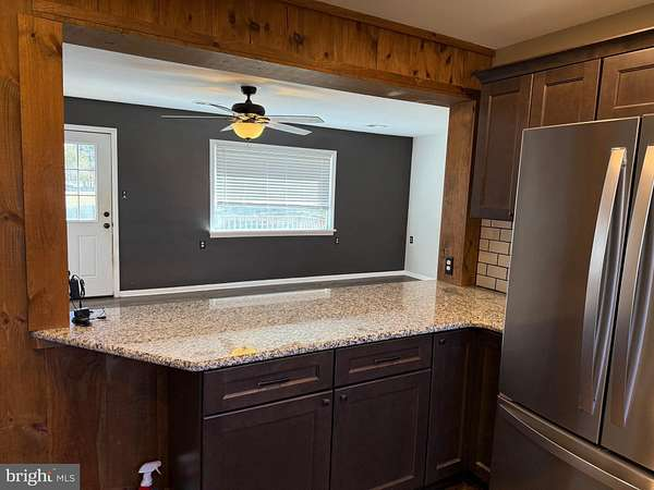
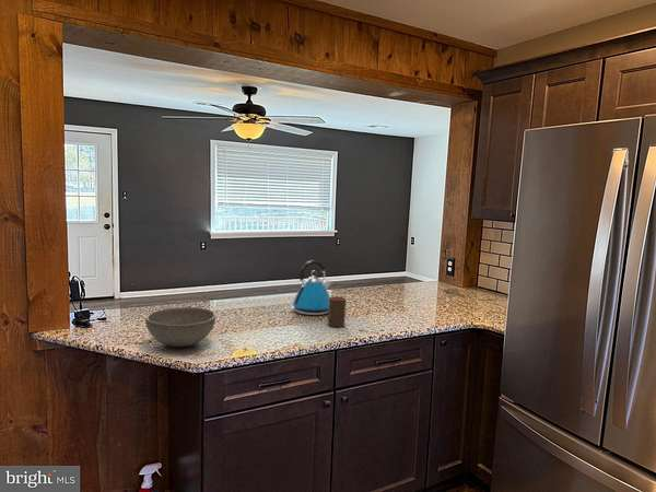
+ bowl [144,306,216,348]
+ cup [327,295,347,328]
+ kettle [290,259,332,316]
